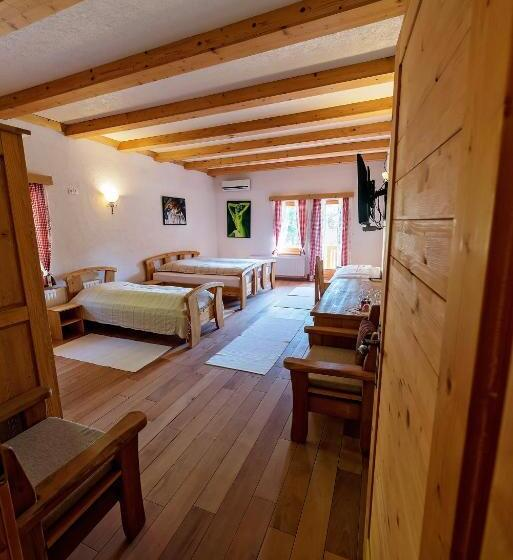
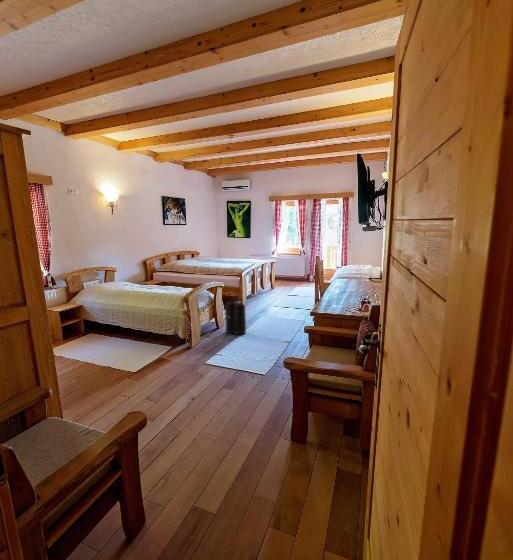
+ backpack [224,298,247,338]
